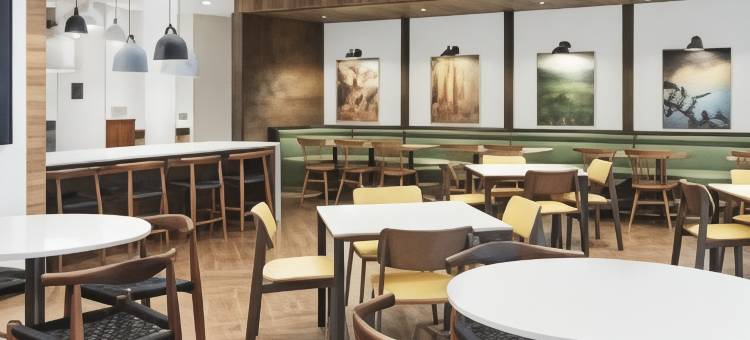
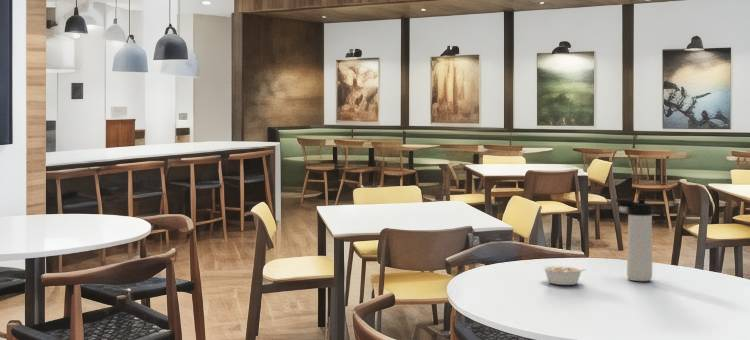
+ legume [541,265,587,286]
+ thermos bottle [615,198,653,282]
